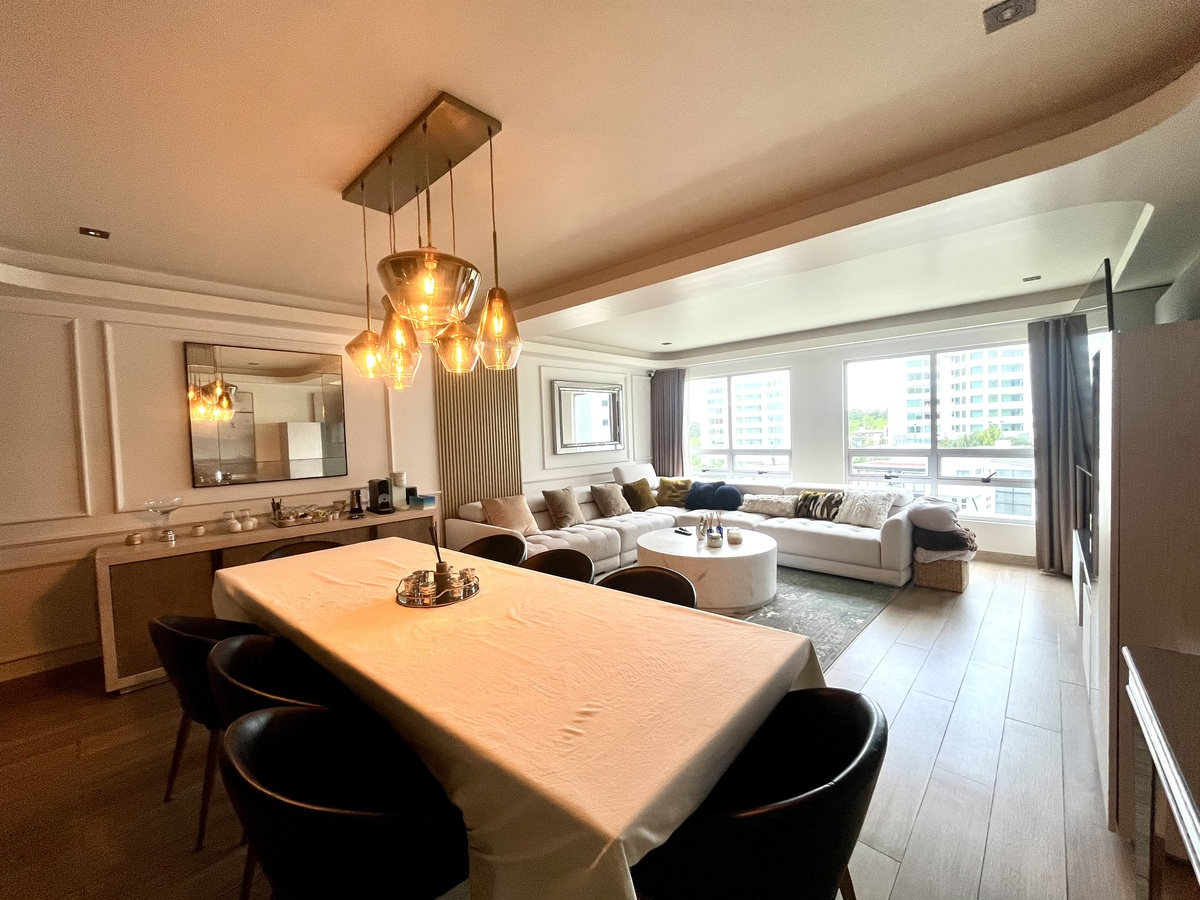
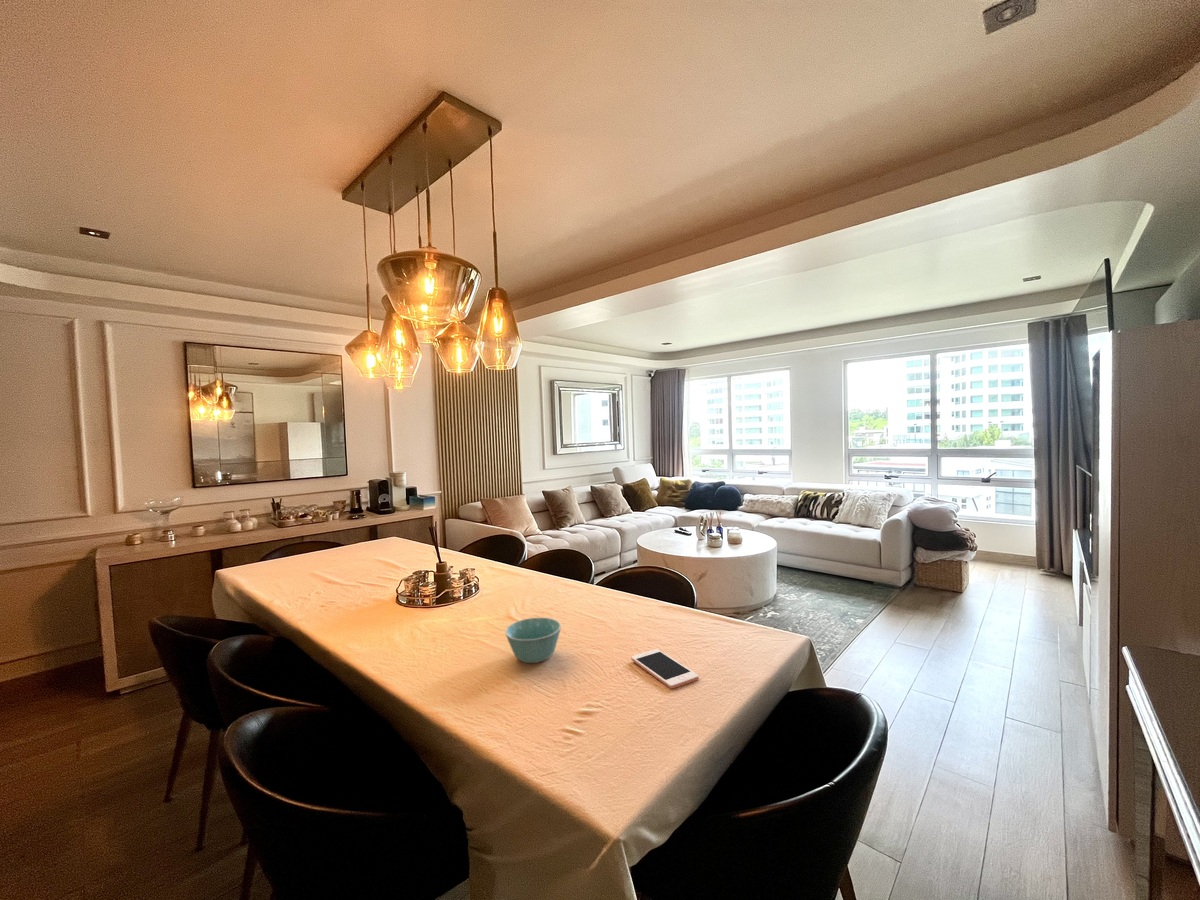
+ cell phone [630,648,700,690]
+ bowl [504,617,562,664]
